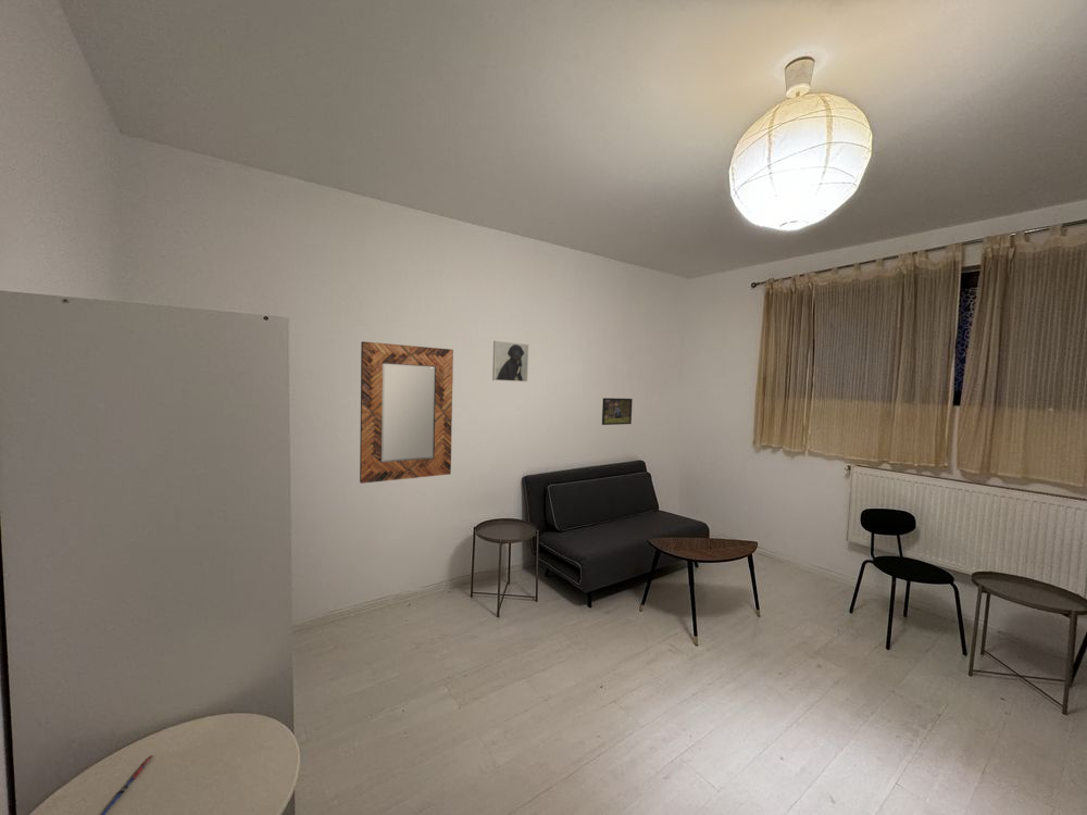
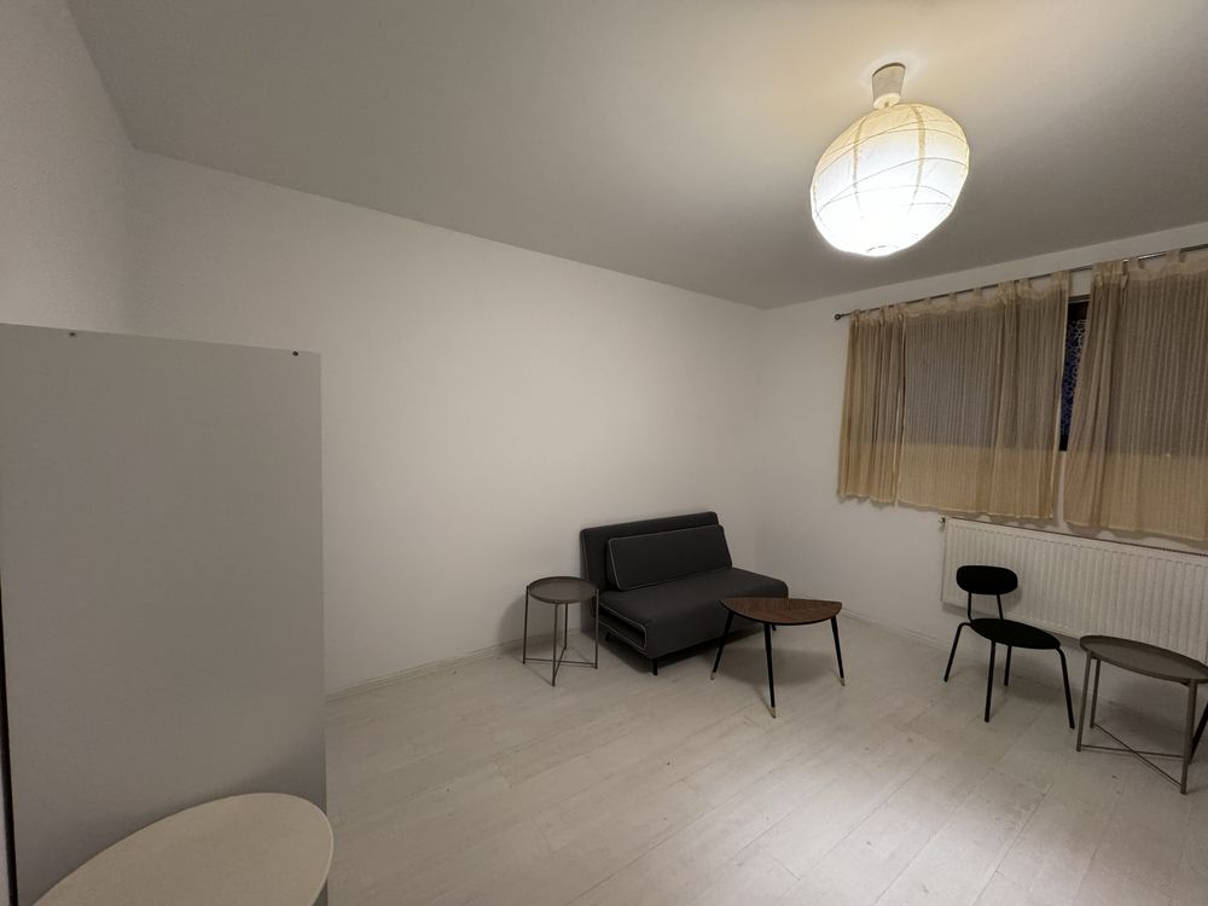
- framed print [601,397,634,426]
- pen [99,754,154,815]
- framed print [491,340,529,383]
- home mirror [359,340,454,485]
